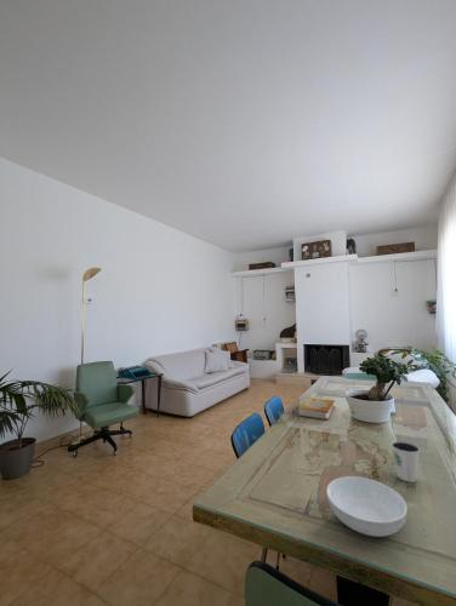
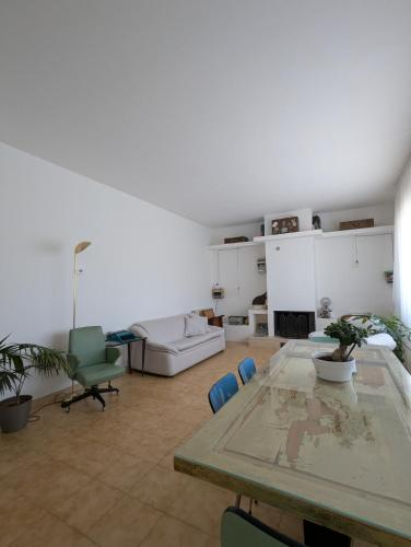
- book [297,396,336,421]
- serving bowl [325,475,409,538]
- dixie cup [391,440,421,484]
